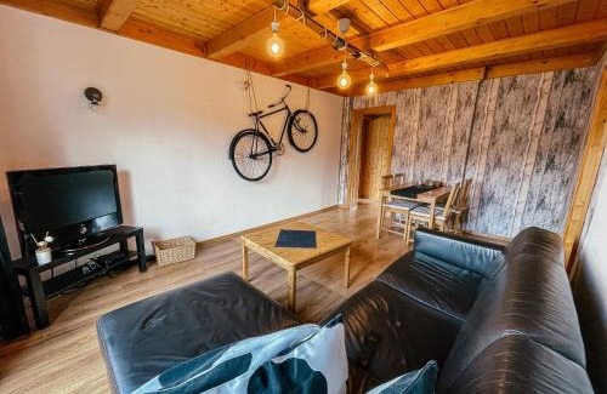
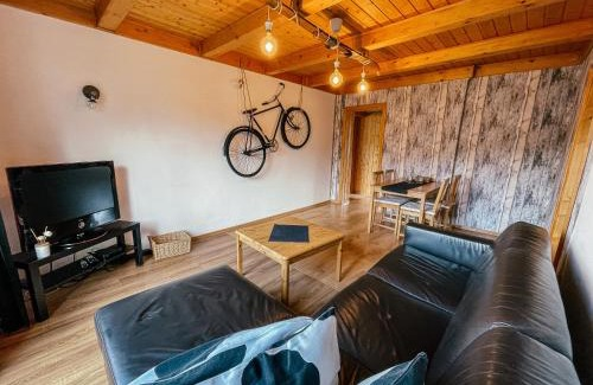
- remote control [353,329,382,370]
